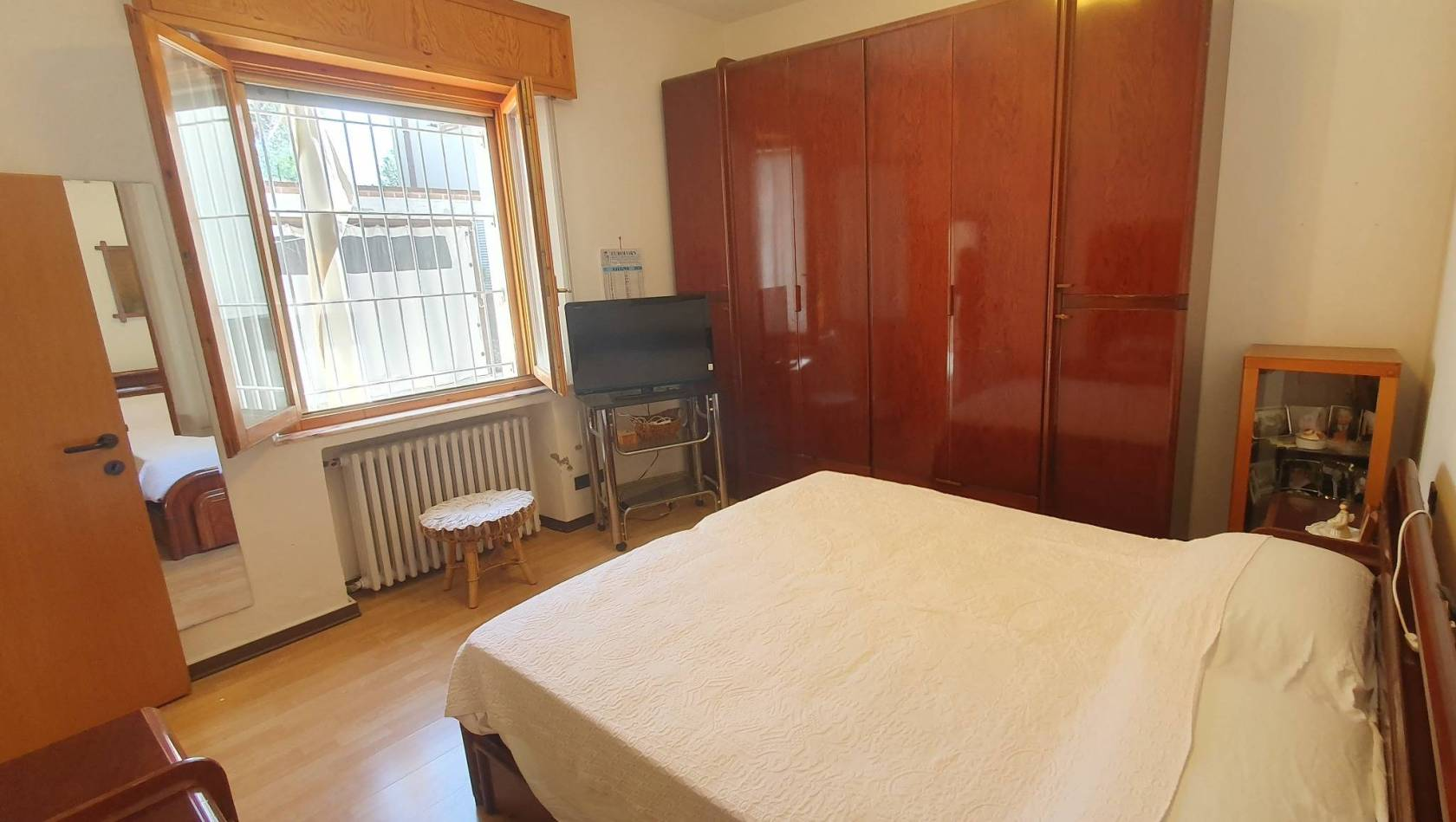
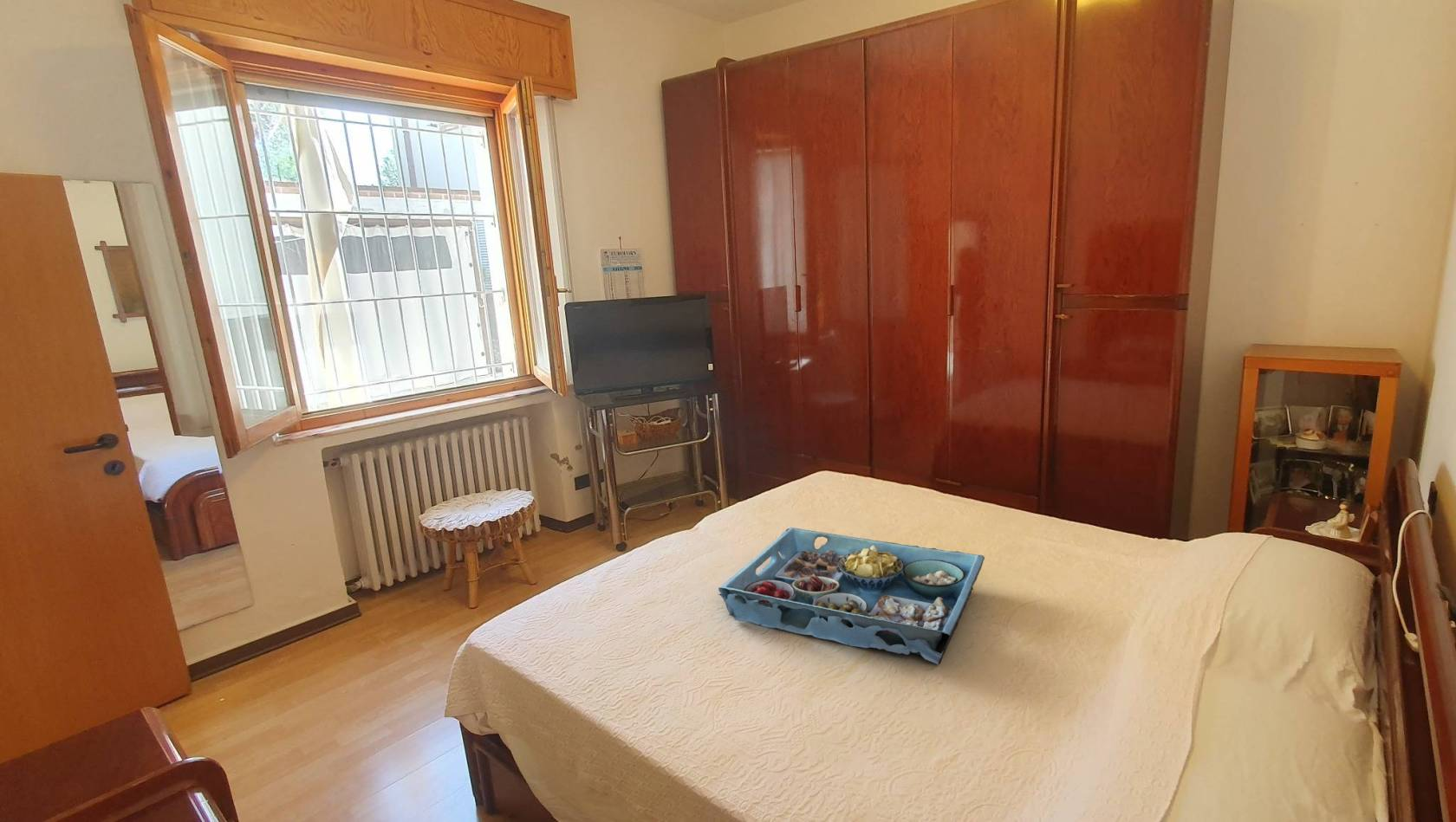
+ serving tray [718,527,985,665]
